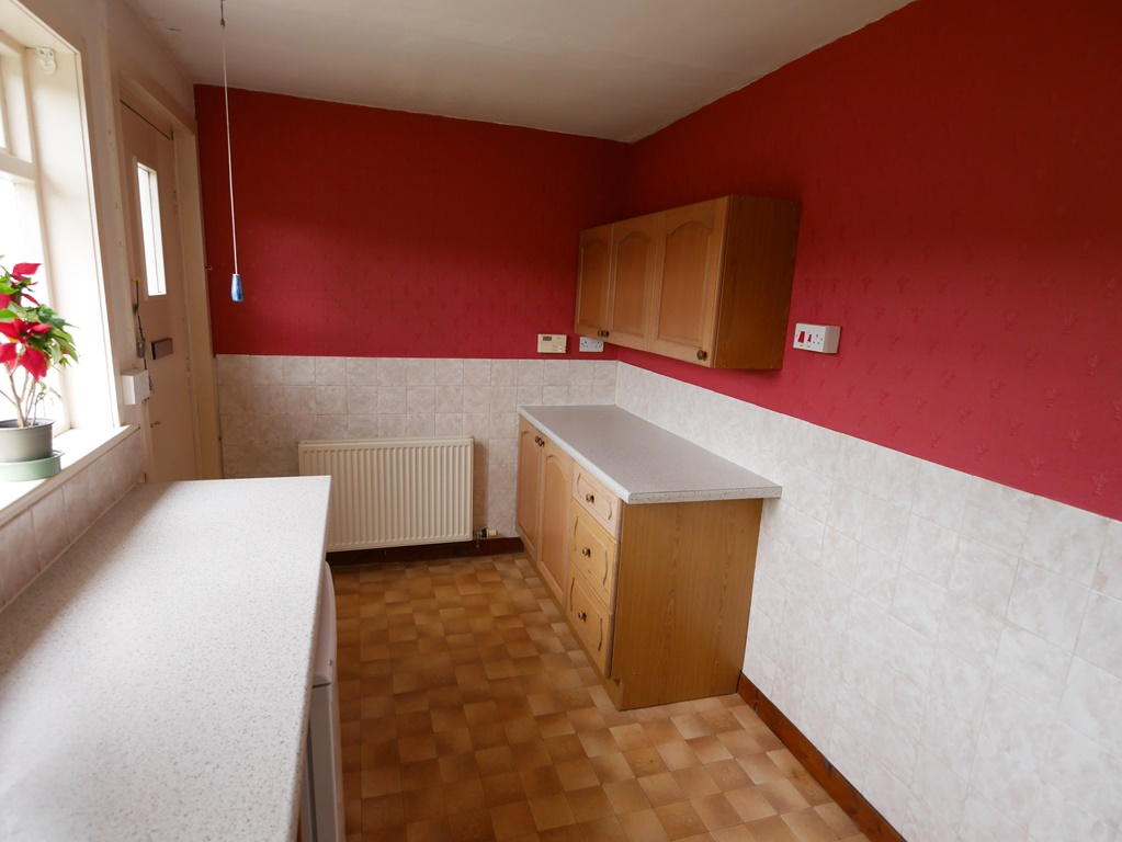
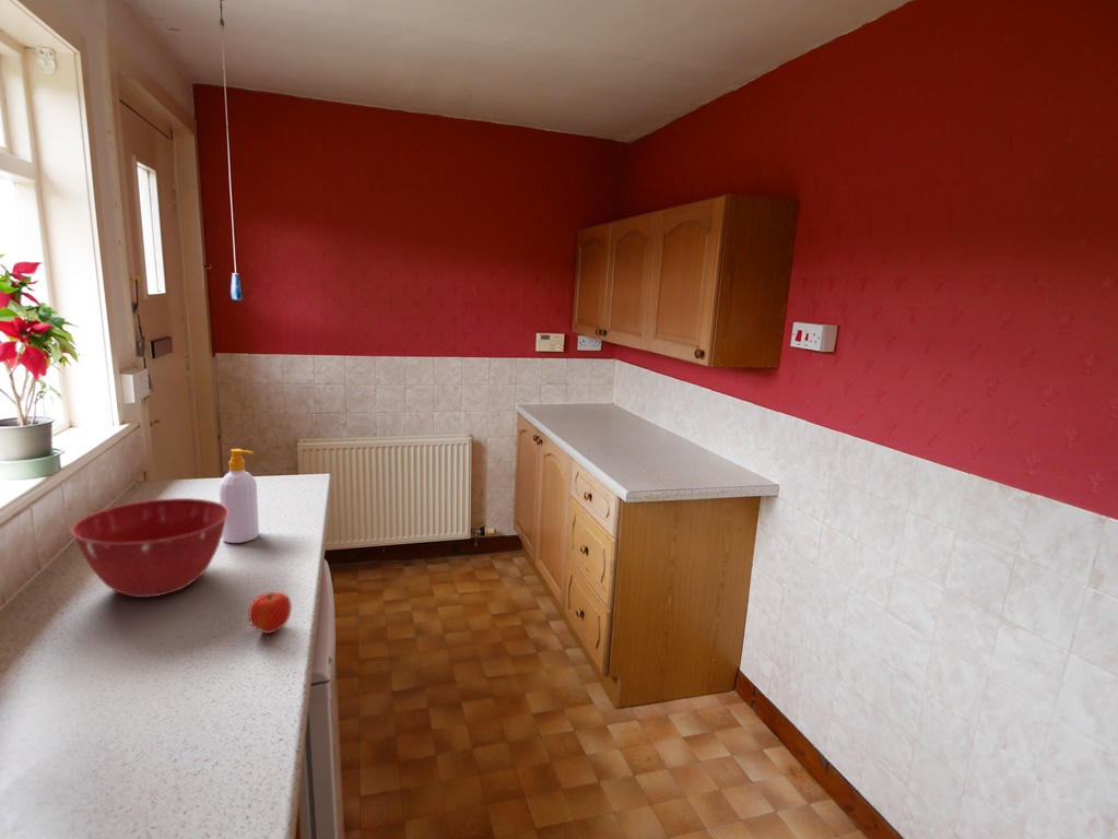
+ apple [247,591,293,635]
+ mixing bowl [70,497,228,599]
+ soap bottle [219,448,260,544]
